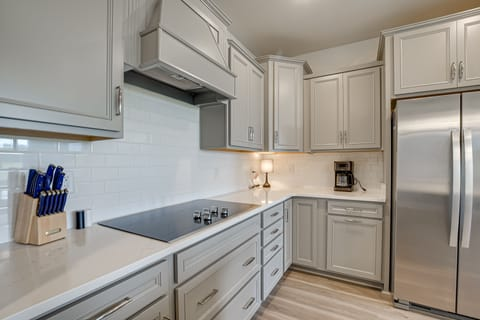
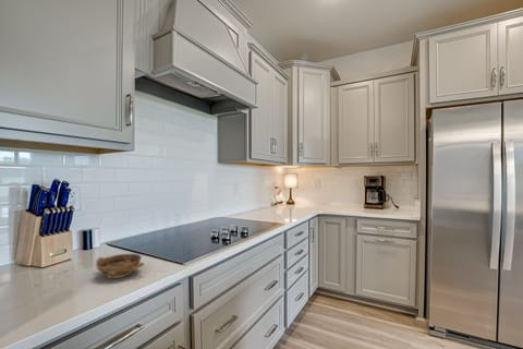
+ bowl [95,253,145,279]
